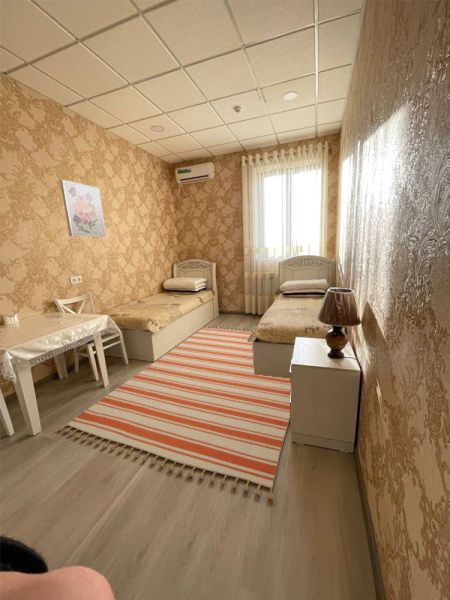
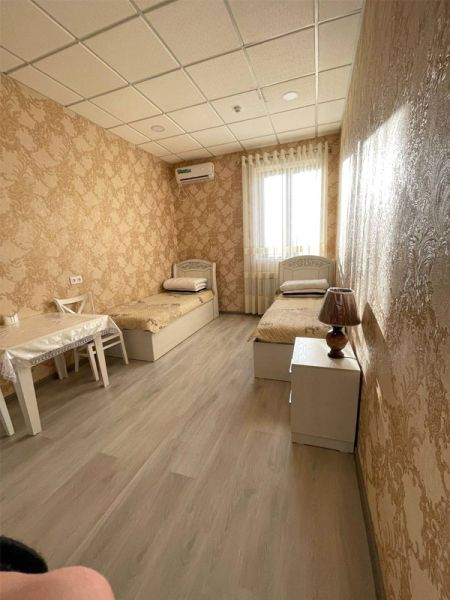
- wall art [59,179,106,238]
- rug [57,325,292,500]
